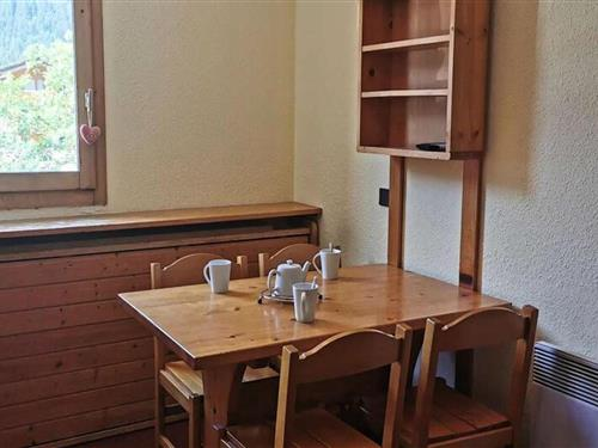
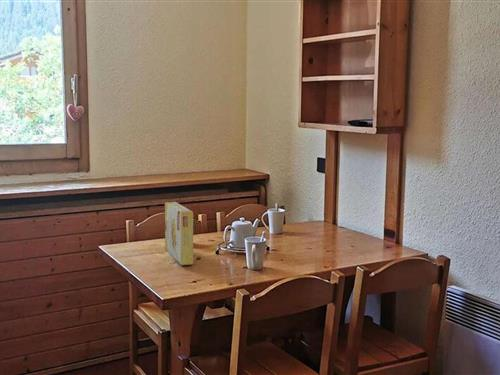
+ cereal box [164,201,194,266]
